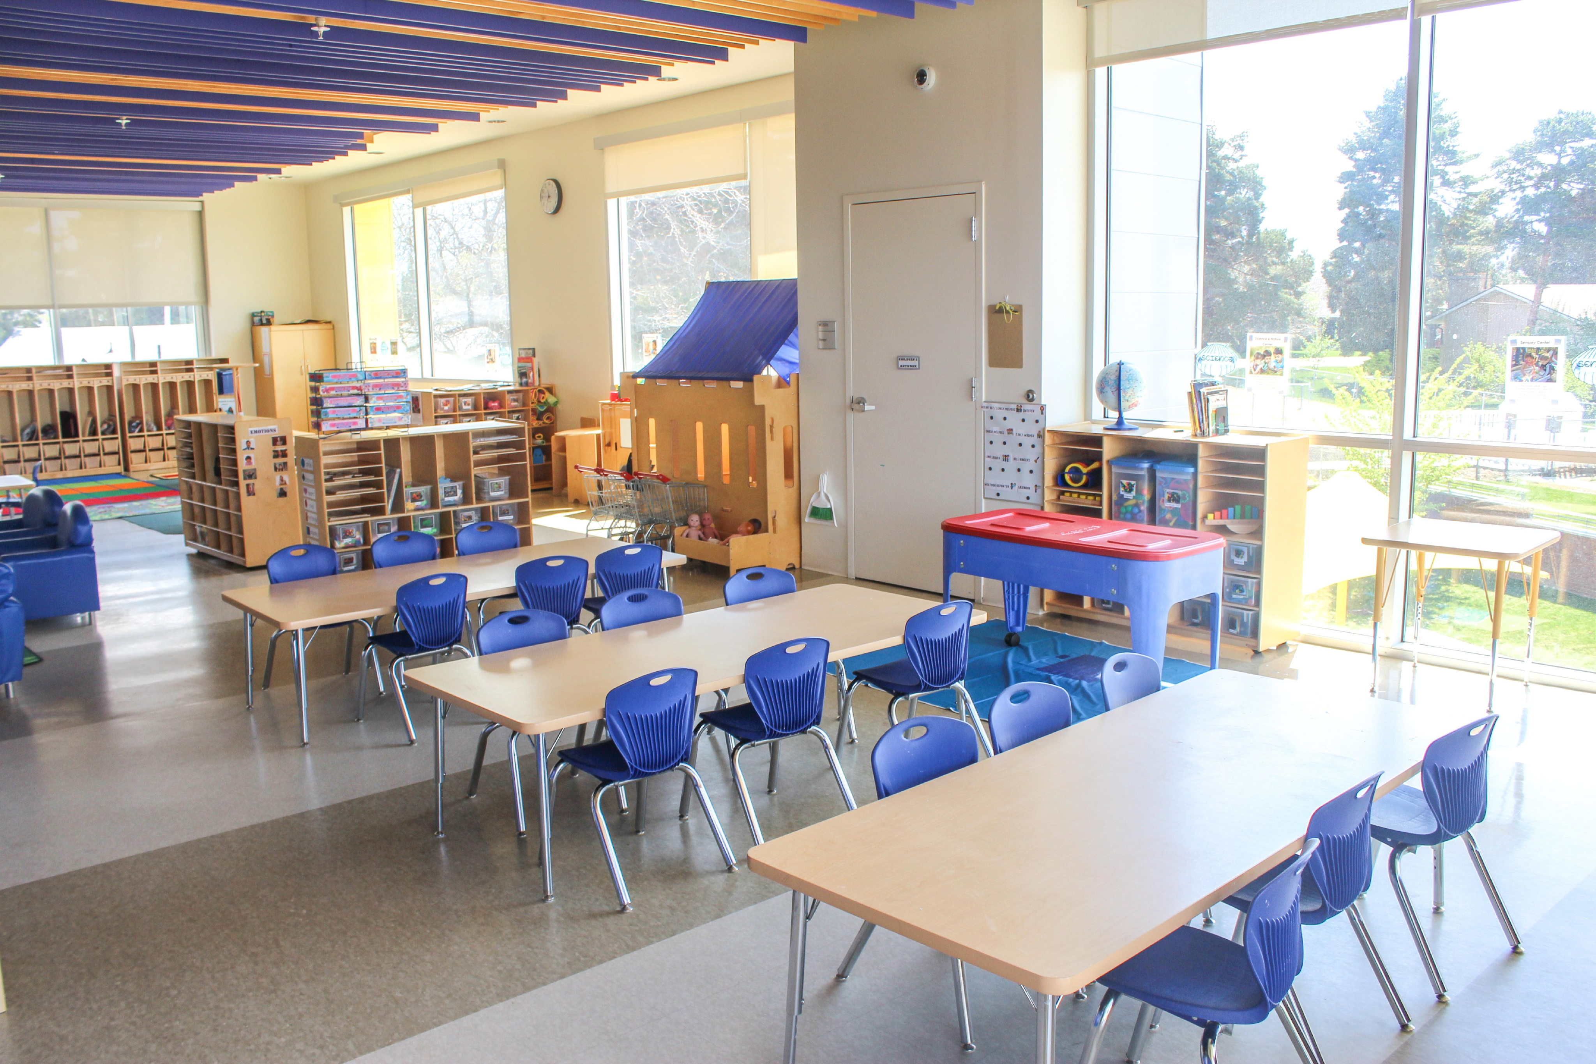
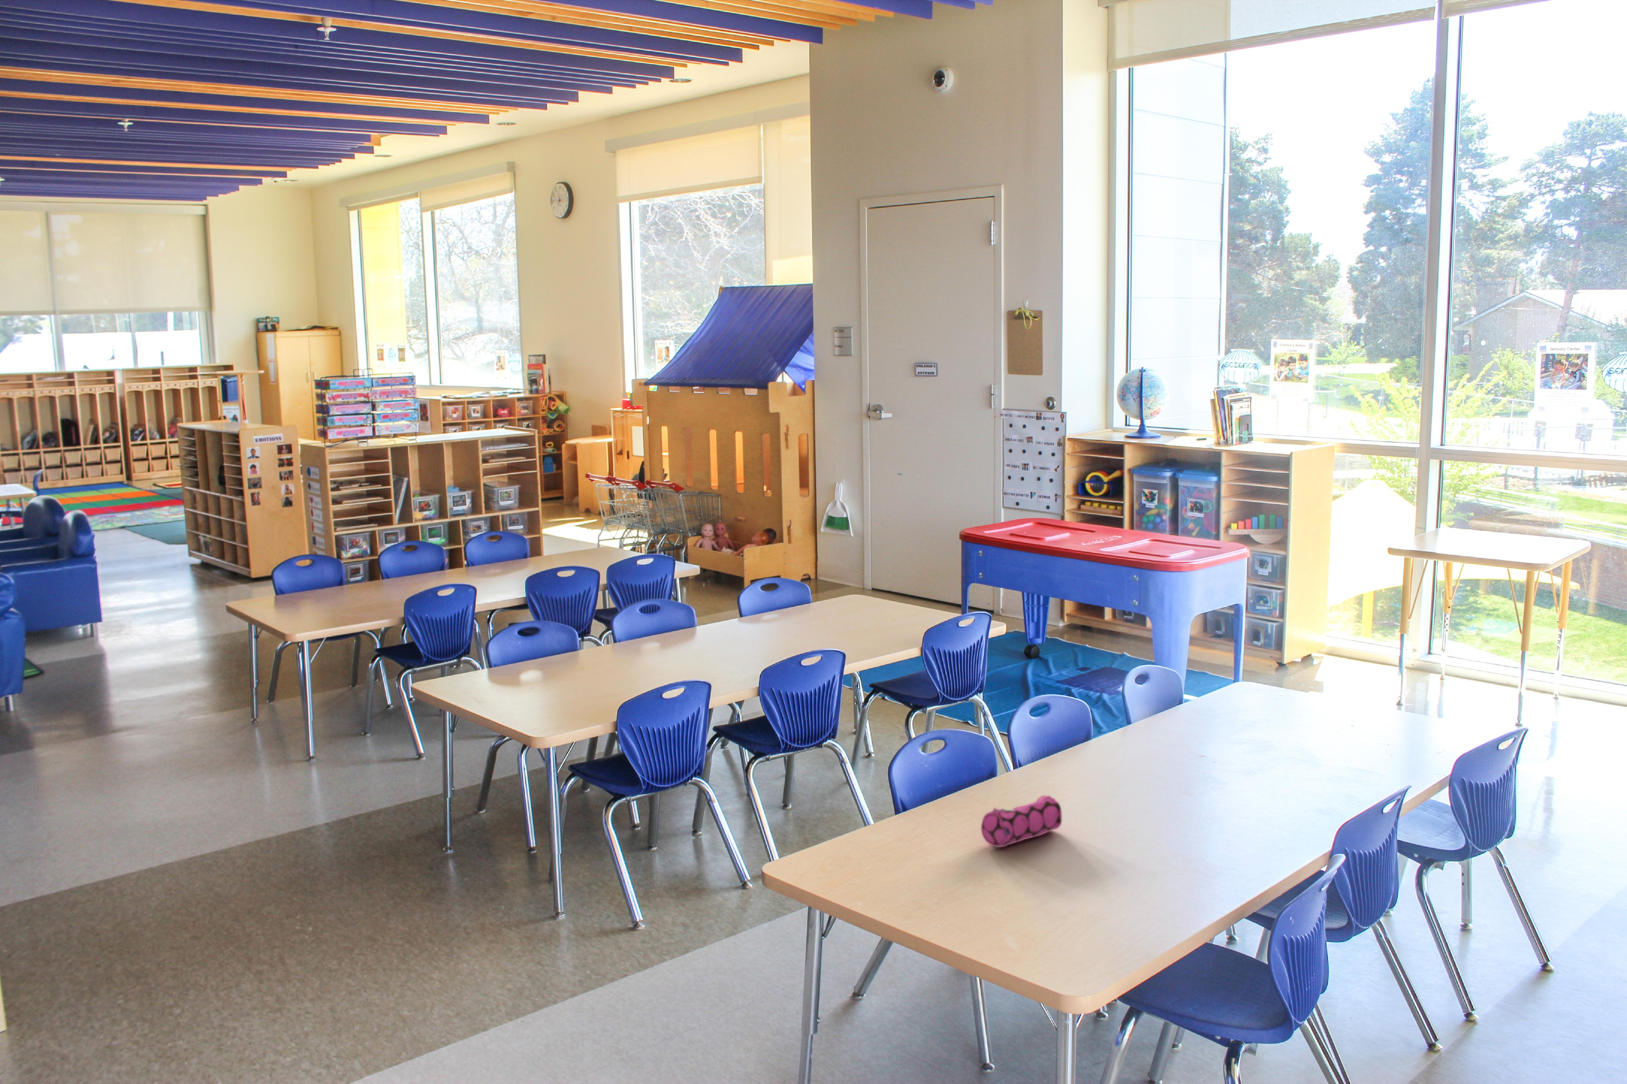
+ pencil case [981,795,1062,847]
